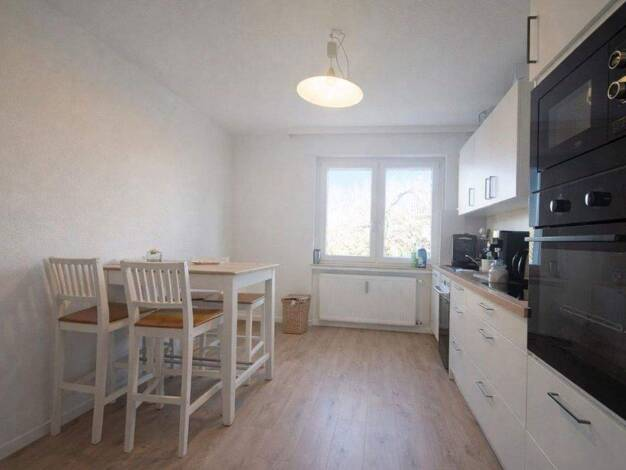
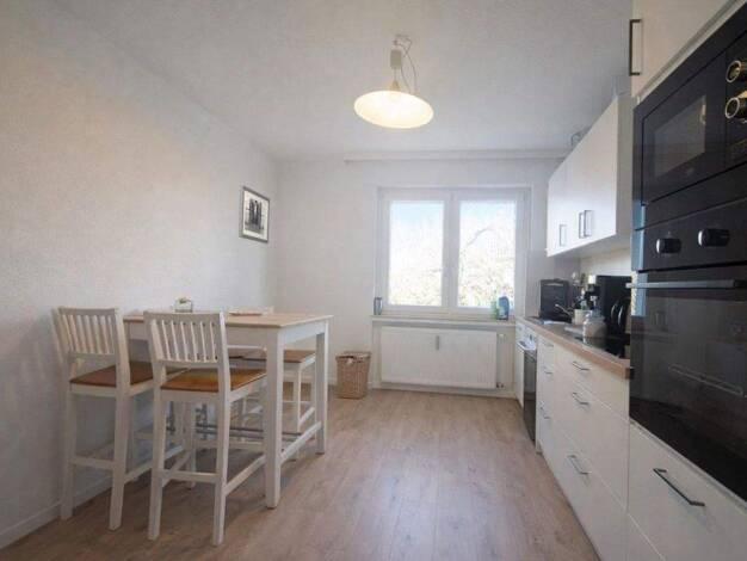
+ wall art [237,184,271,245]
